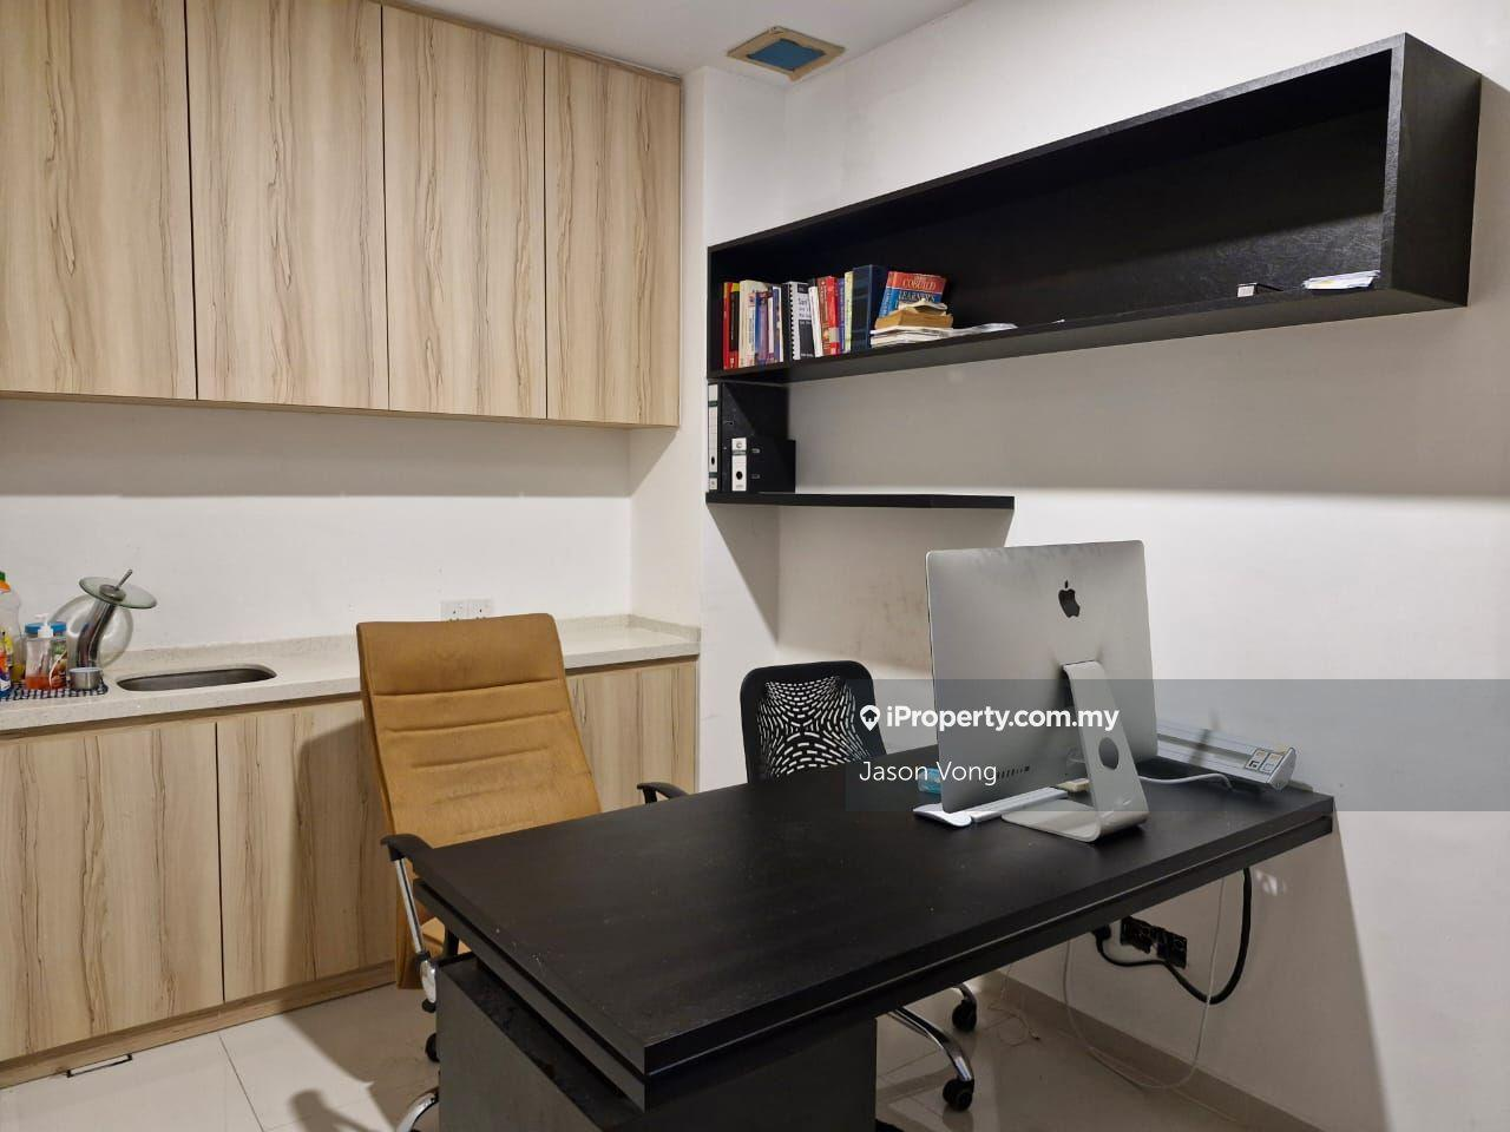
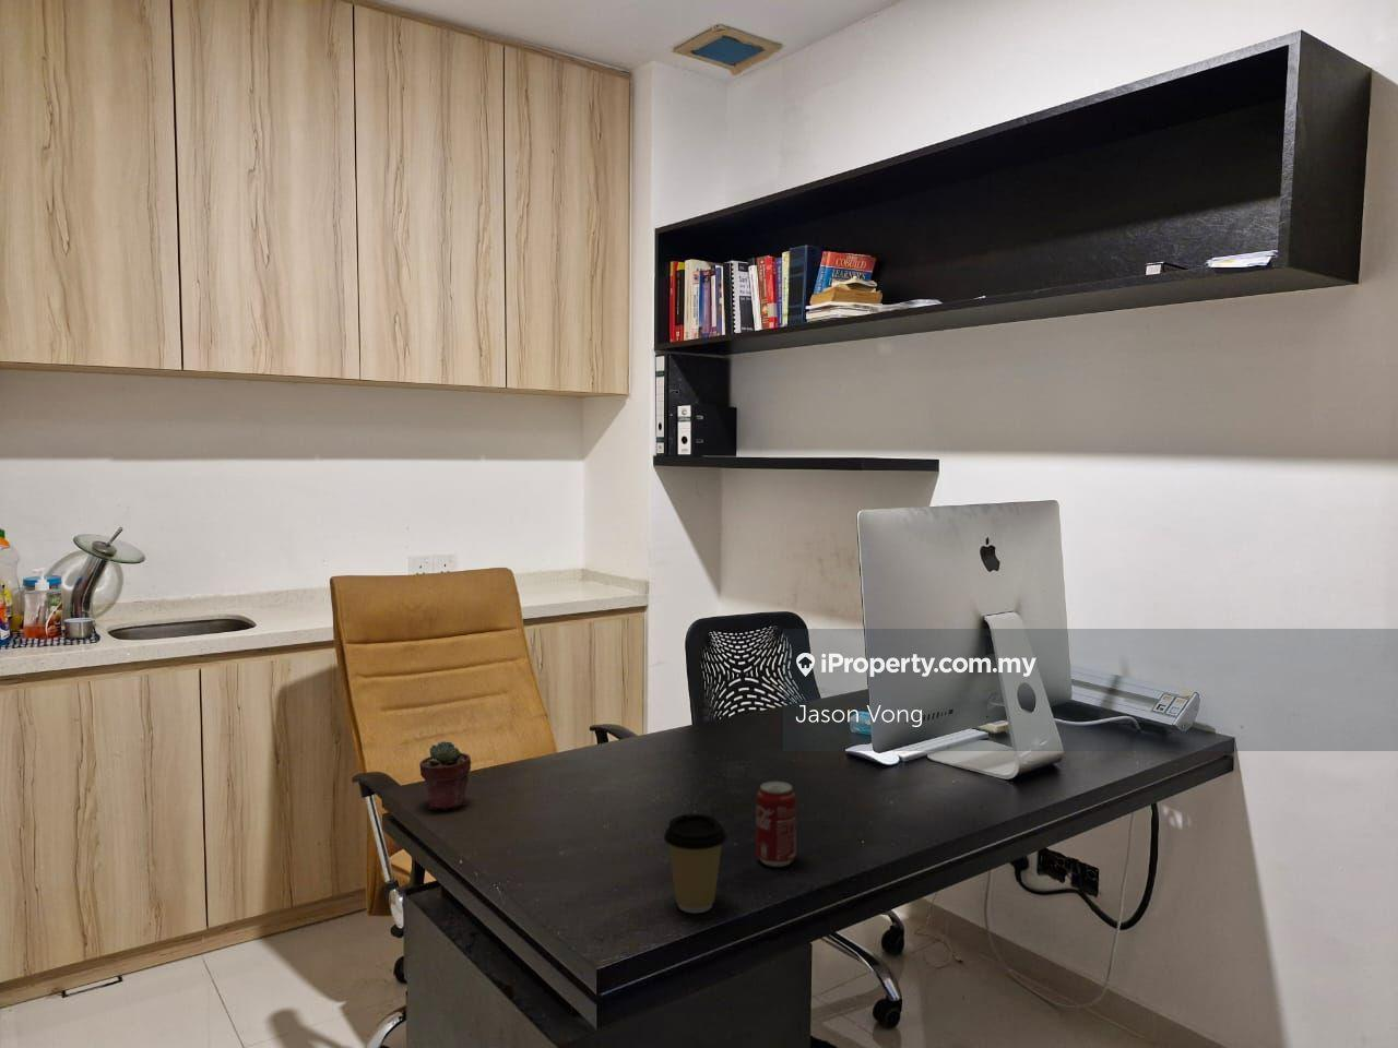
+ potted succulent [418,740,472,811]
+ beverage can [755,780,797,867]
+ coffee cup [663,814,728,914]
